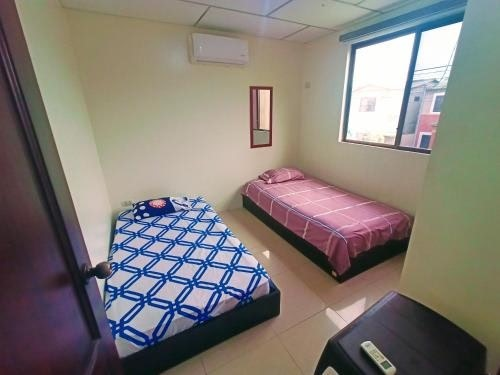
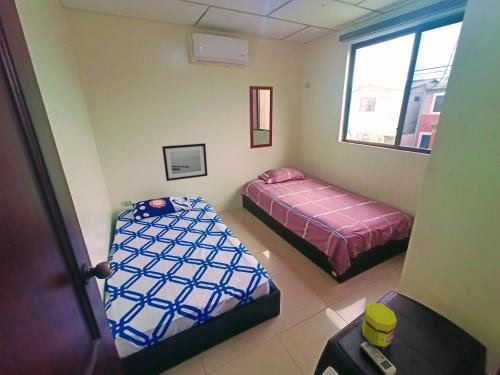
+ jar [361,301,398,351]
+ wall art [161,142,209,182]
